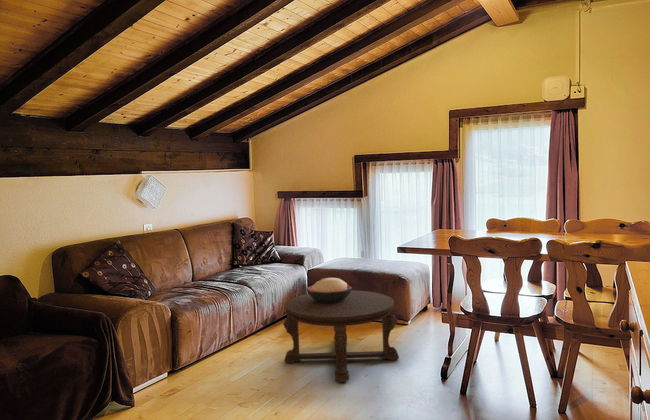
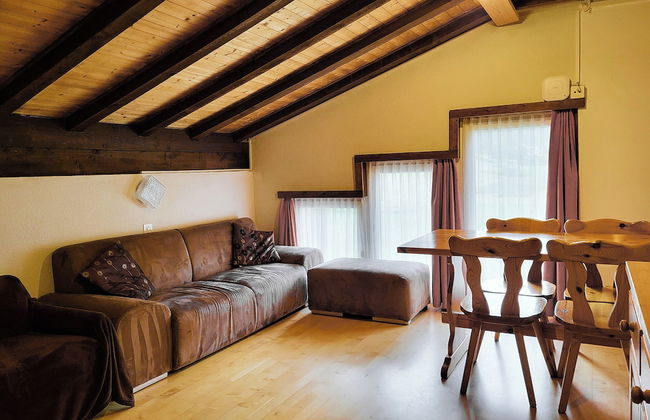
- decorative bowl [305,277,353,304]
- coffee table [282,289,400,383]
